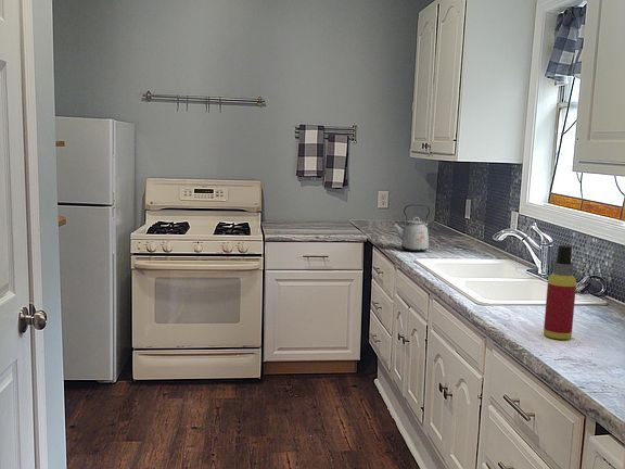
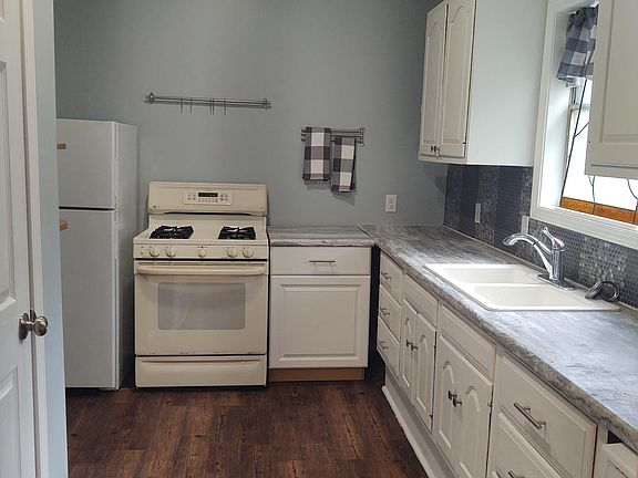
- spray bottle [543,244,577,341]
- kettle [392,203,431,253]
